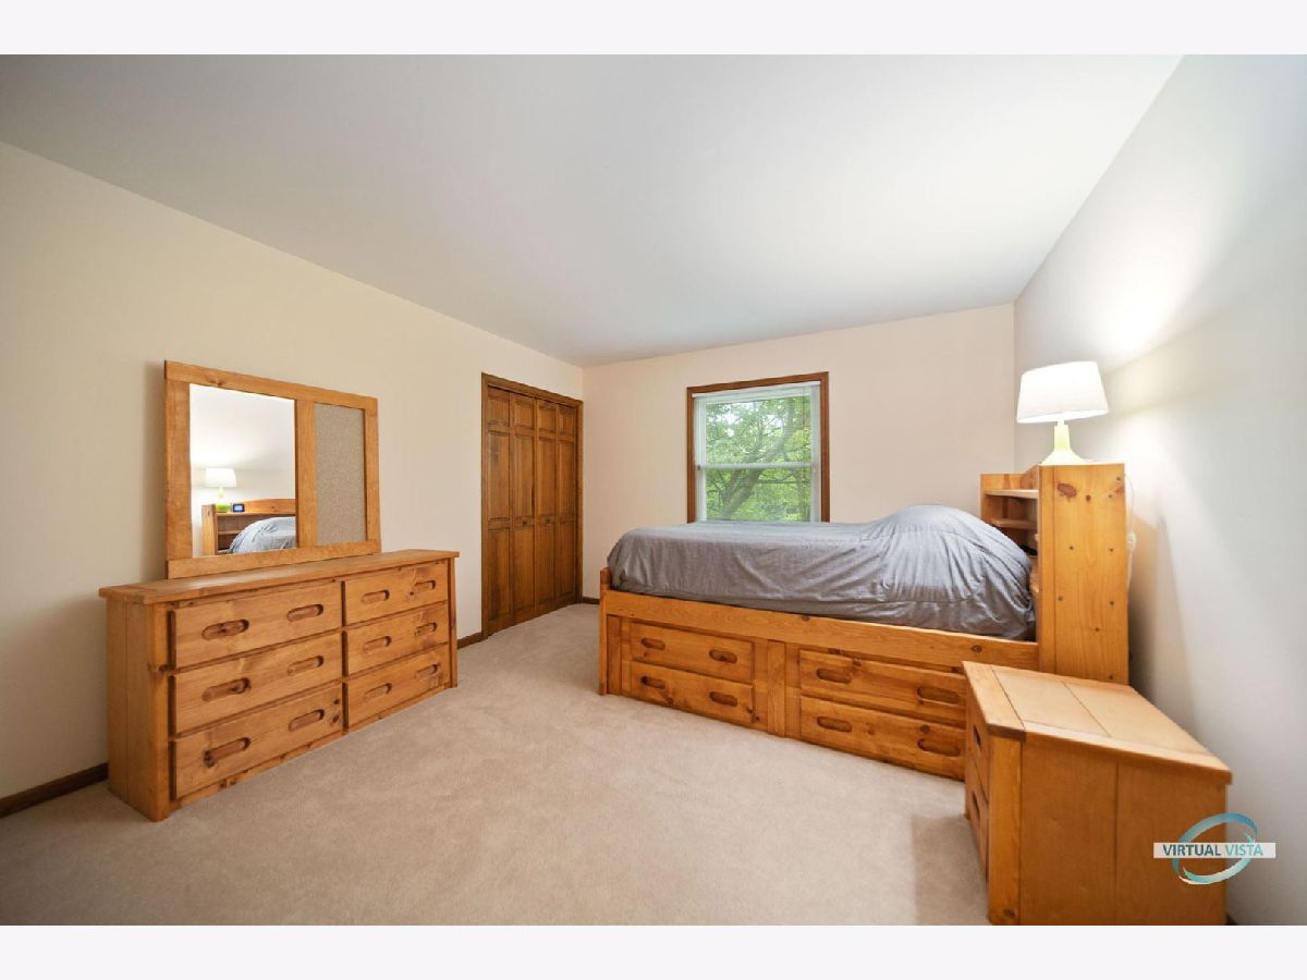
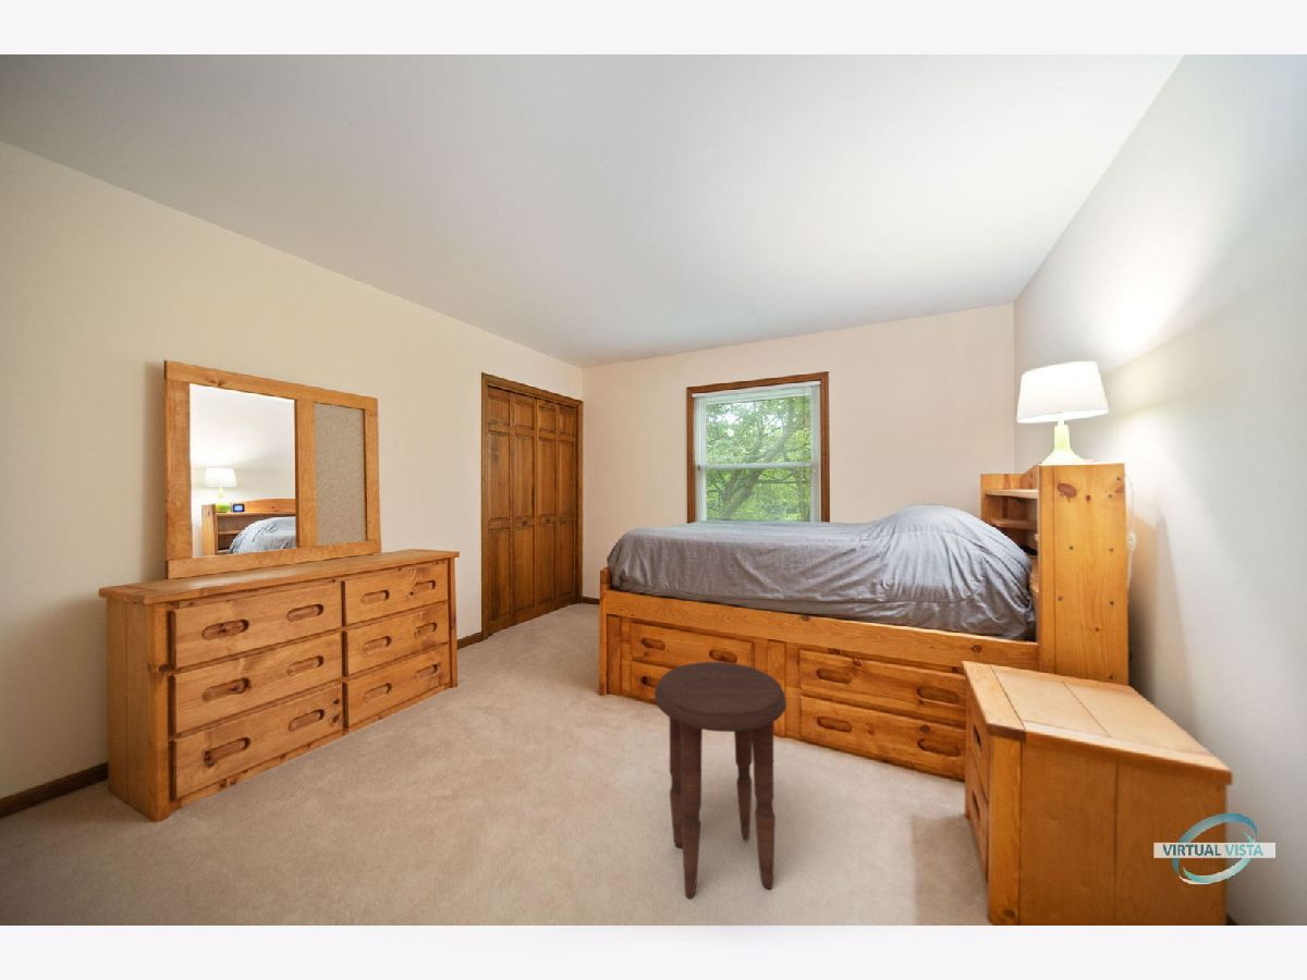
+ side table [654,661,787,901]
